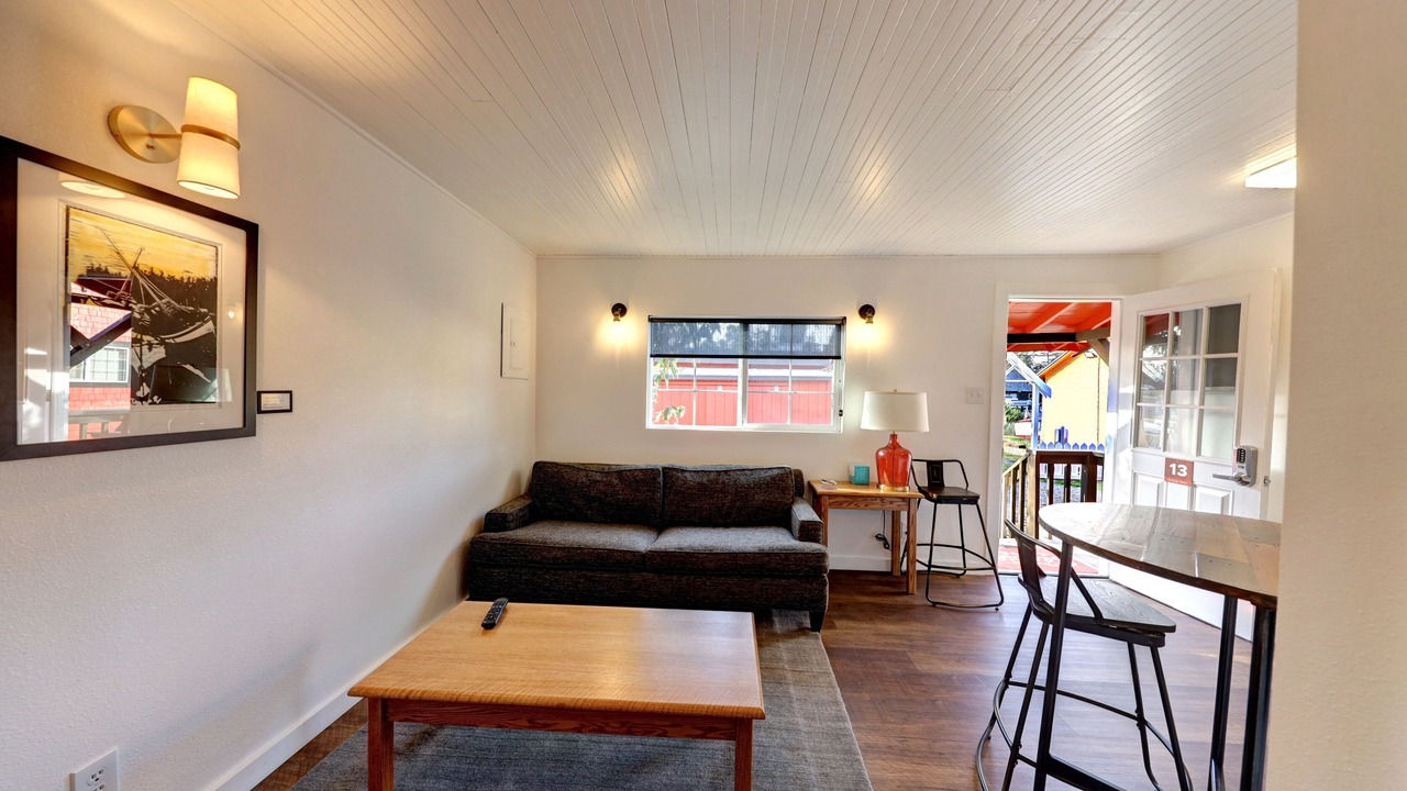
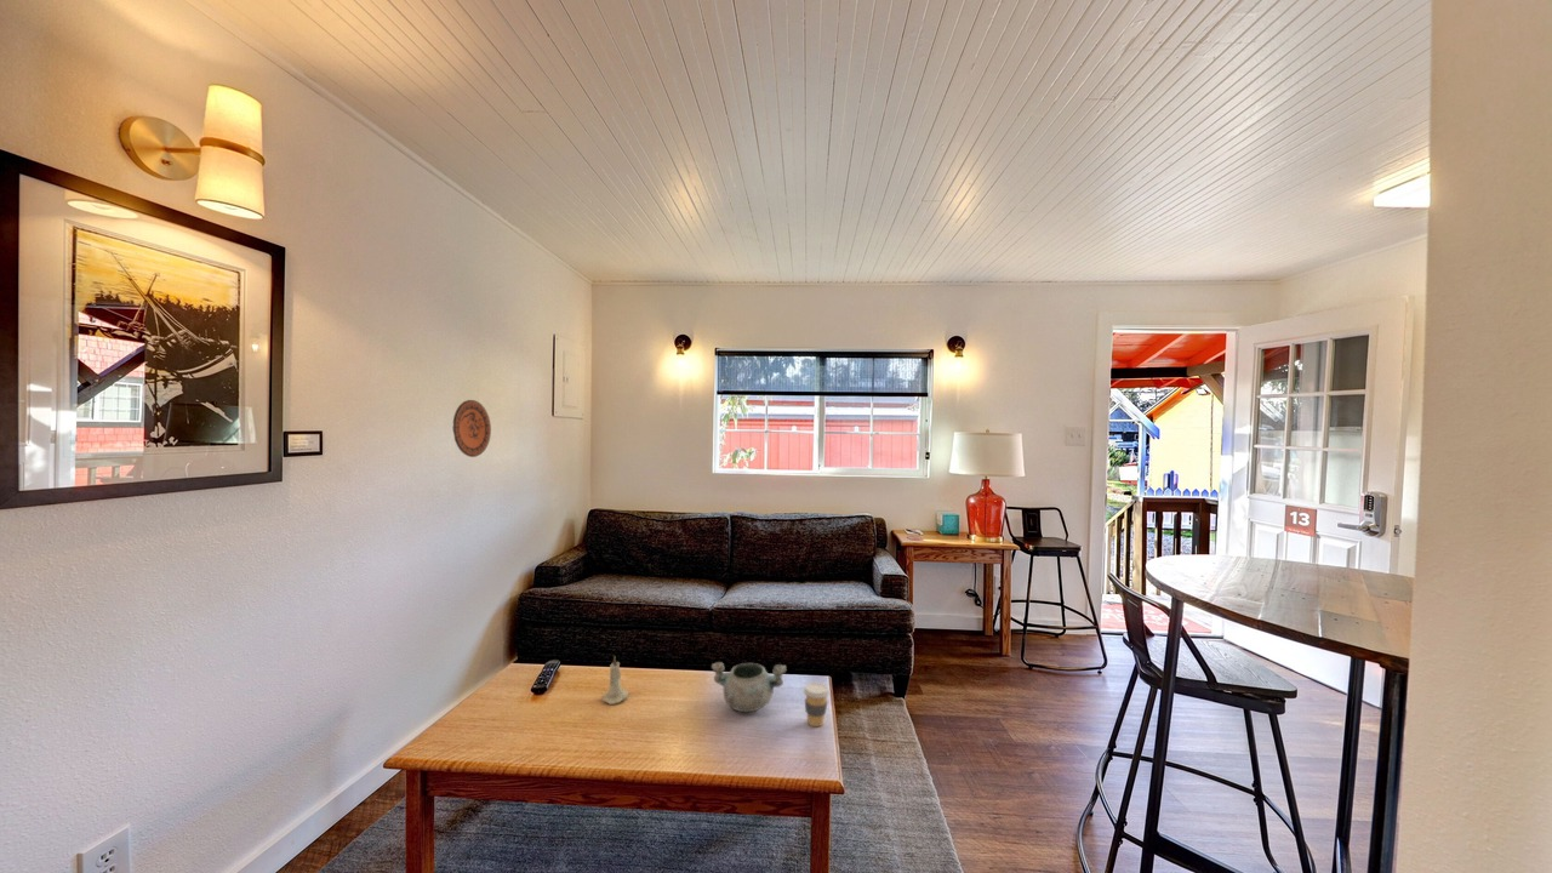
+ candle [601,655,629,706]
+ coffee cup [803,681,831,728]
+ decorative plate [452,399,492,458]
+ decorative bowl [709,661,787,713]
